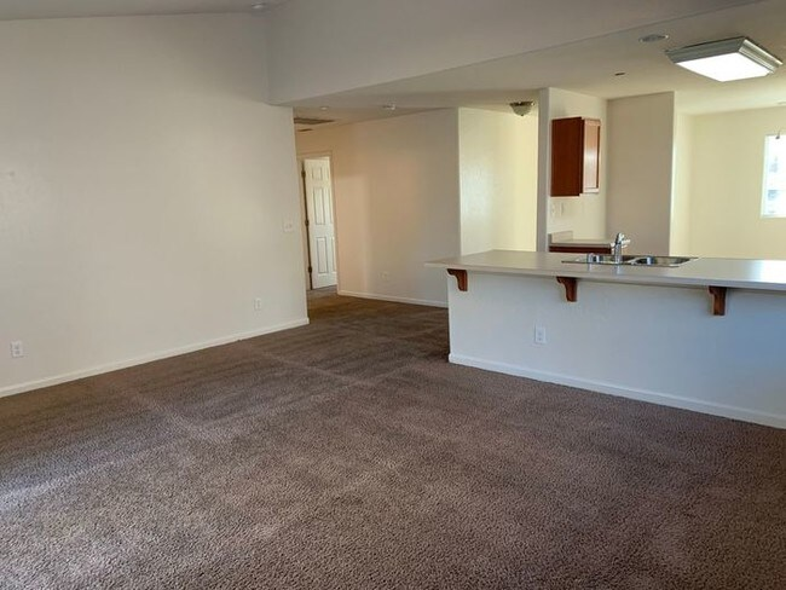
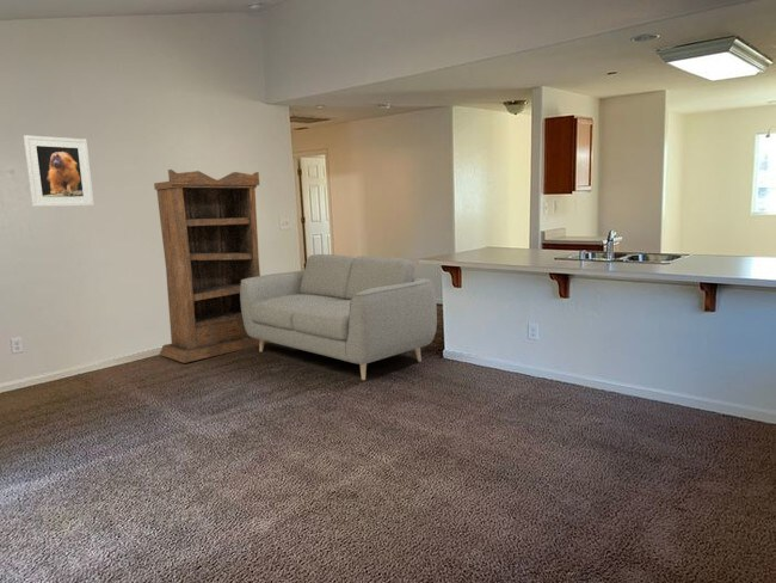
+ bookshelf [153,168,270,364]
+ sofa [240,253,438,381]
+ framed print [23,134,94,208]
